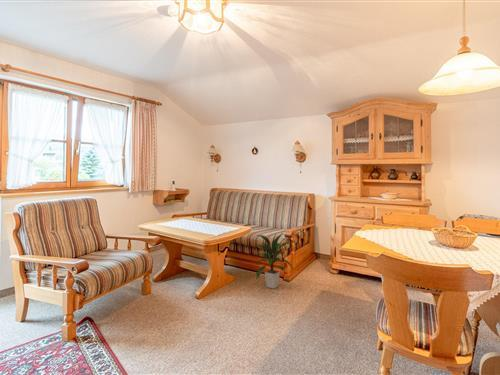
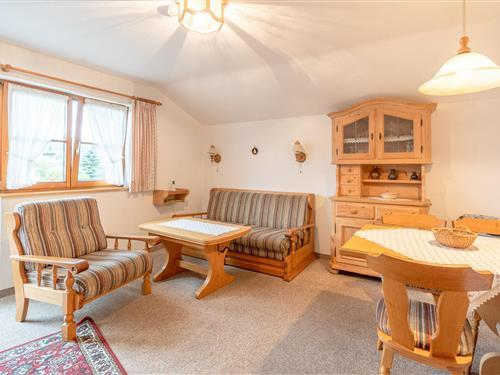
- indoor plant [255,232,294,290]
